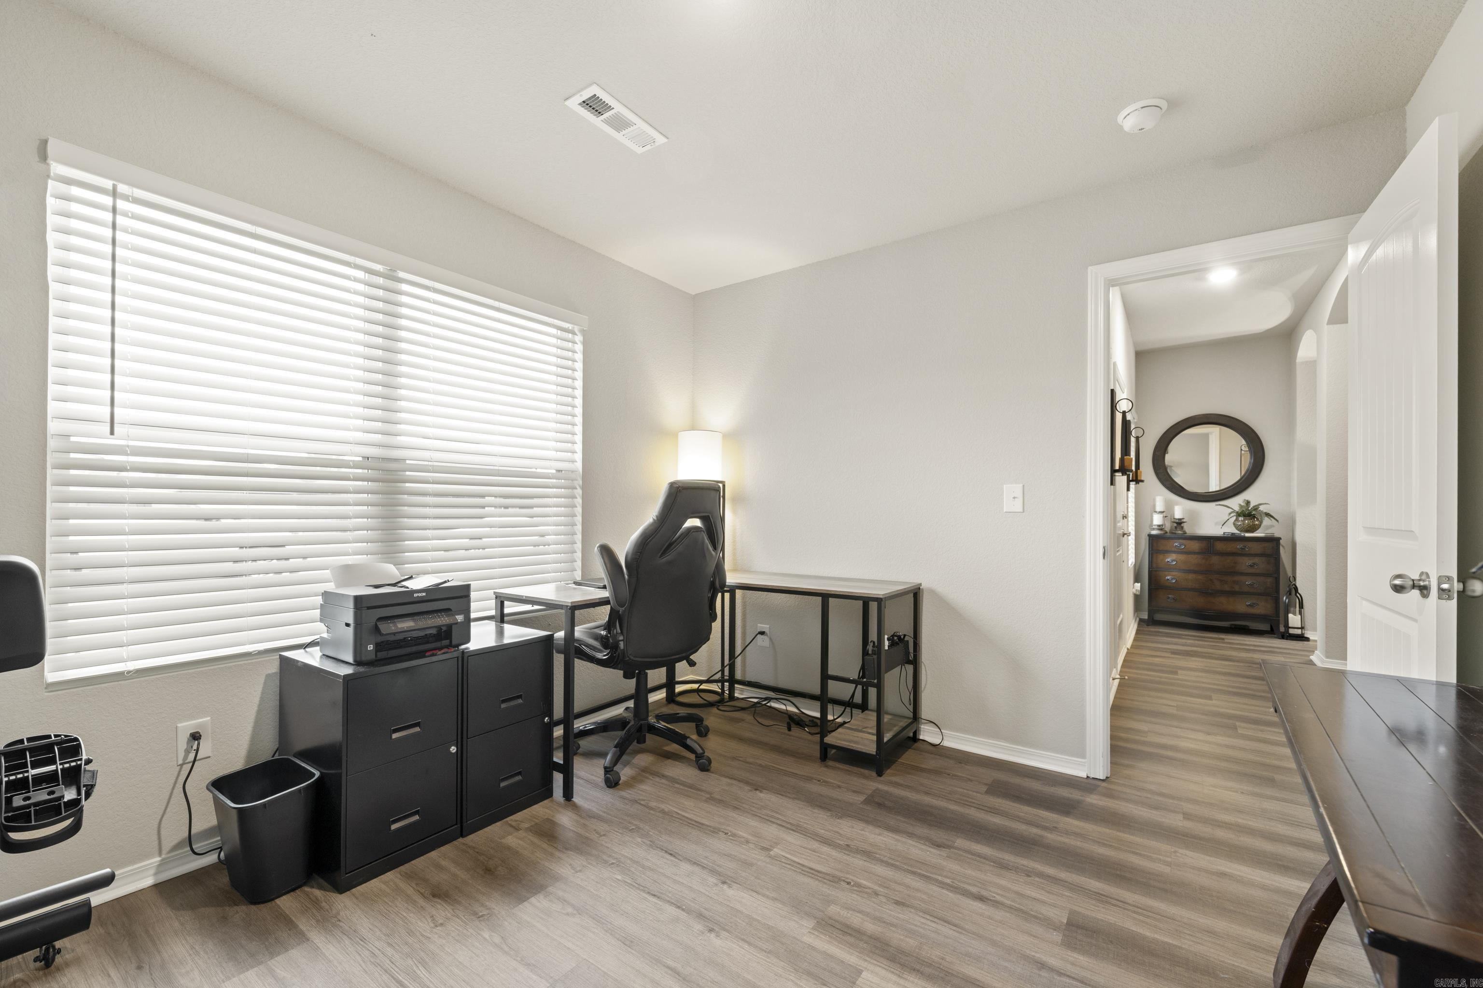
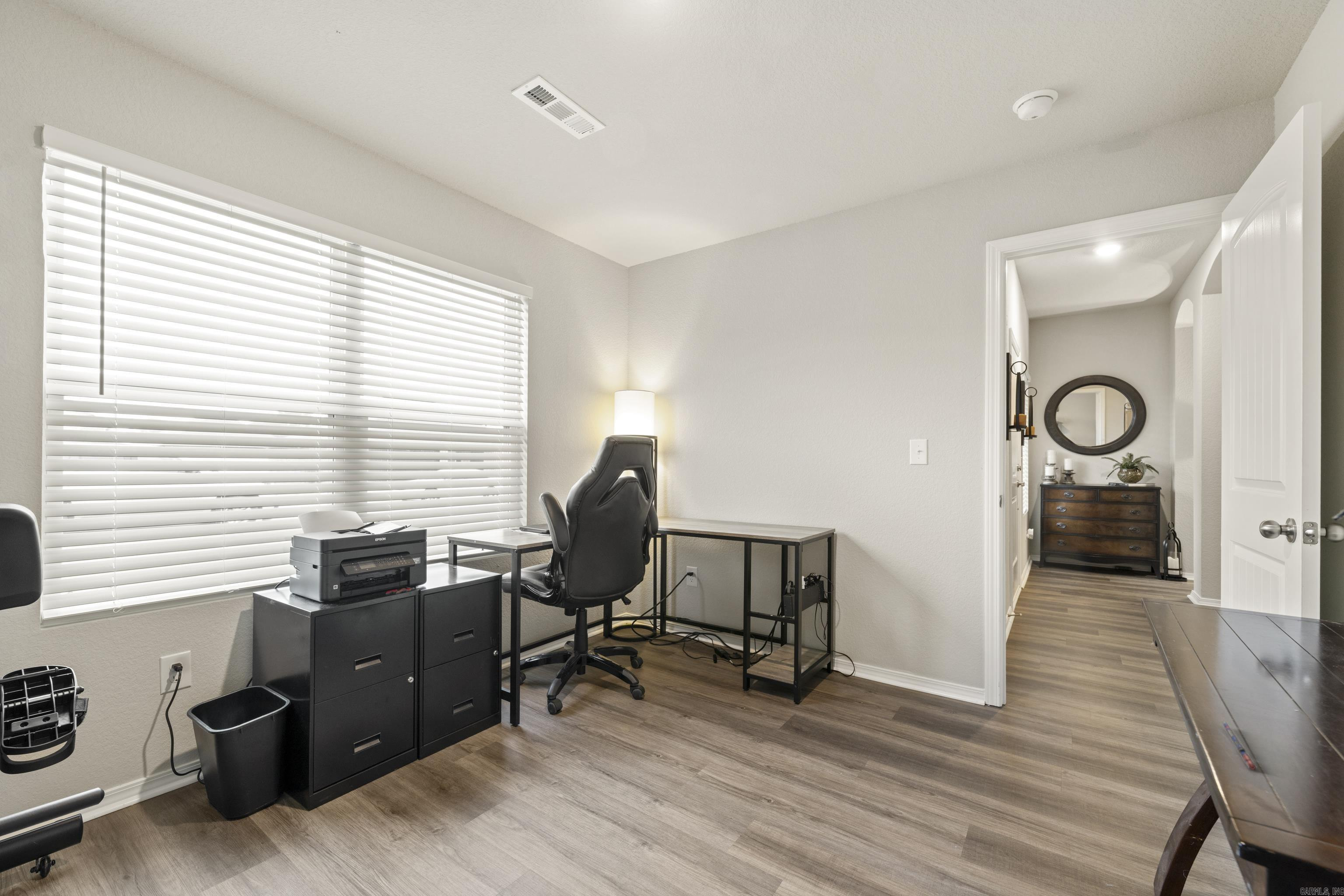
+ pen [1221,721,1257,770]
